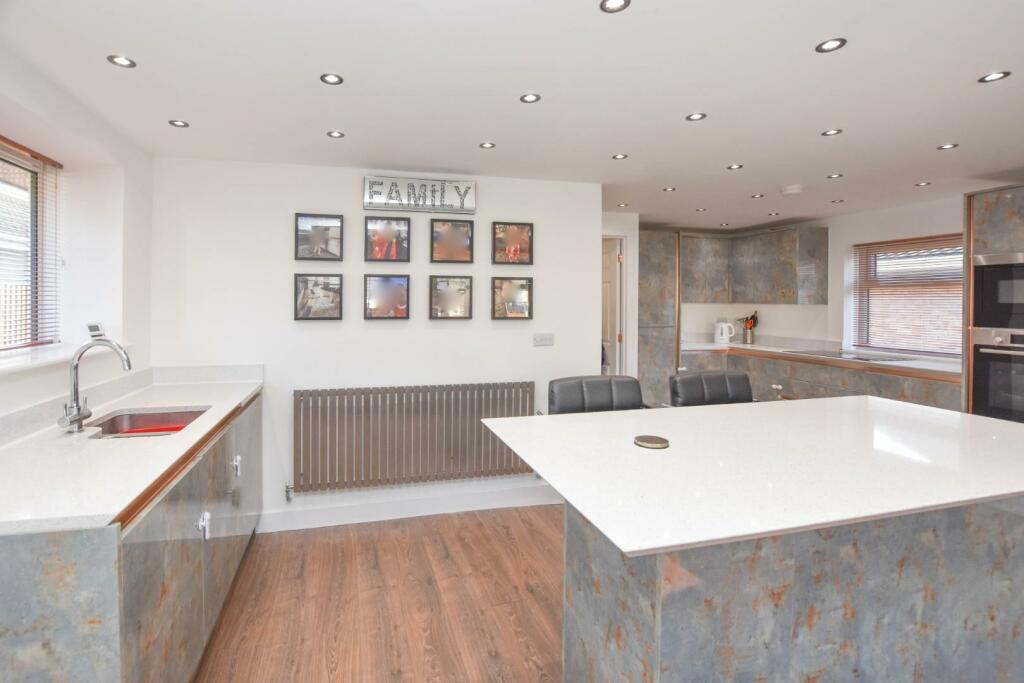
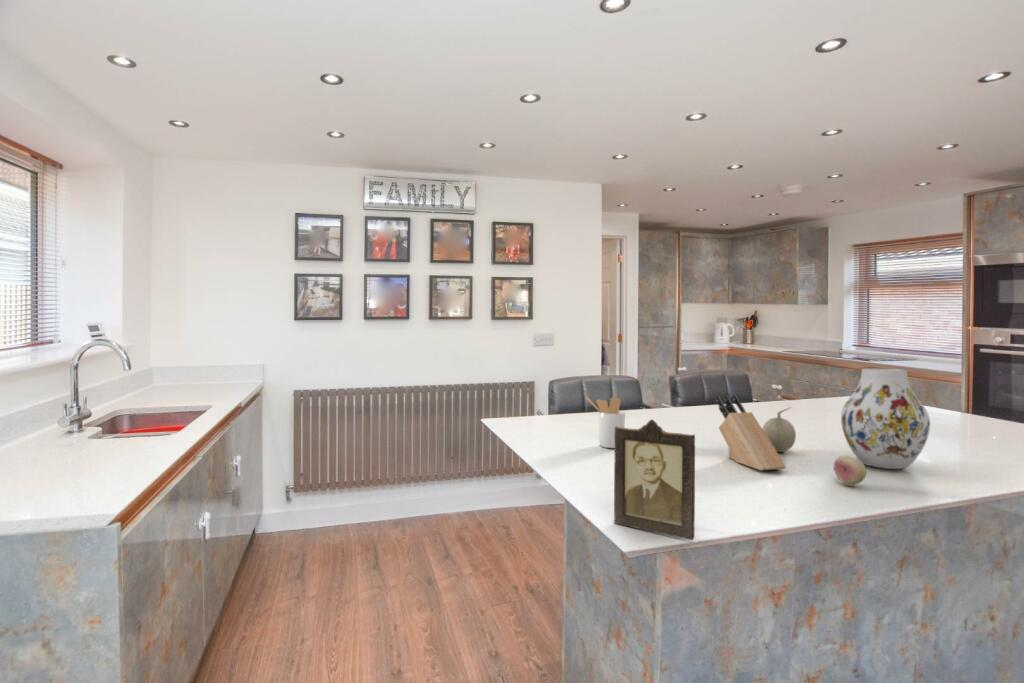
+ vase [840,367,931,470]
+ fruit [833,455,867,487]
+ utensil holder [585,396,626,449]
+ knife block [715,394,787,471]
+ photo frame [613,418,696,541]
+ fruit [762,406,797,453]
